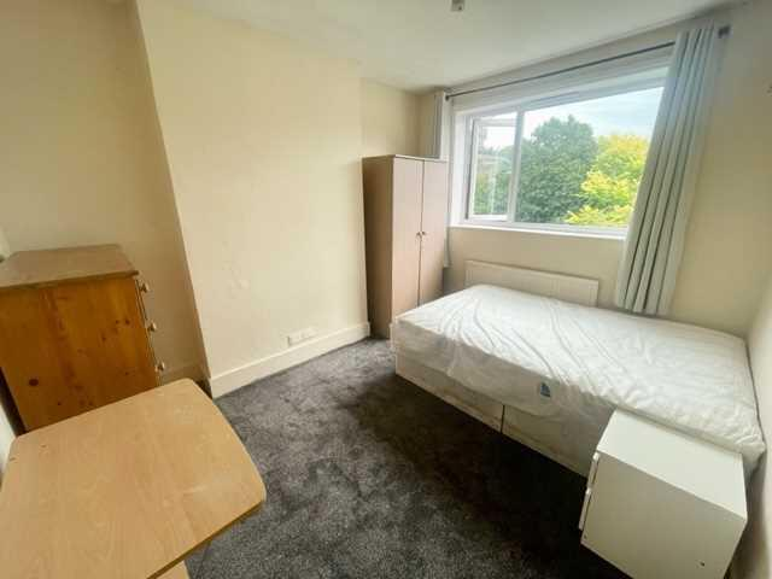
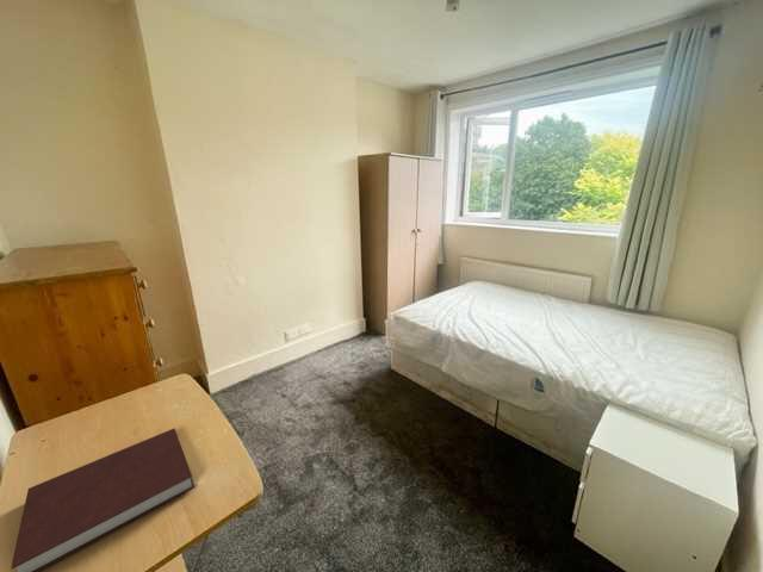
+ notebook [10,427,196,572]
